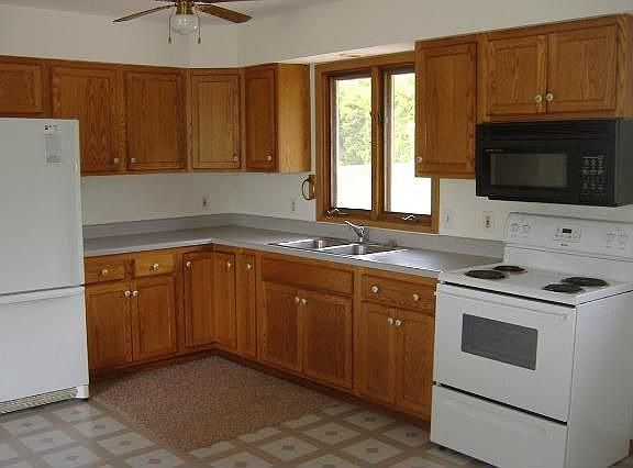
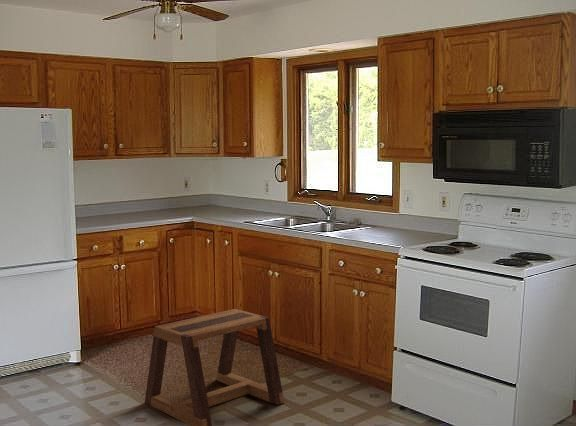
+ stool [144,308,285,426]
